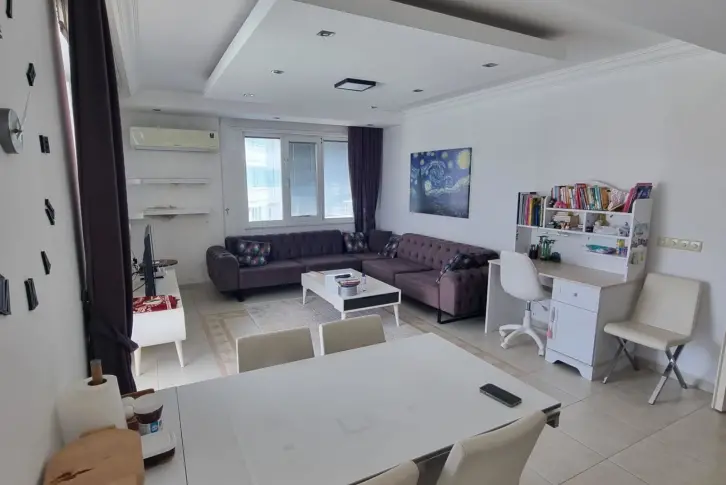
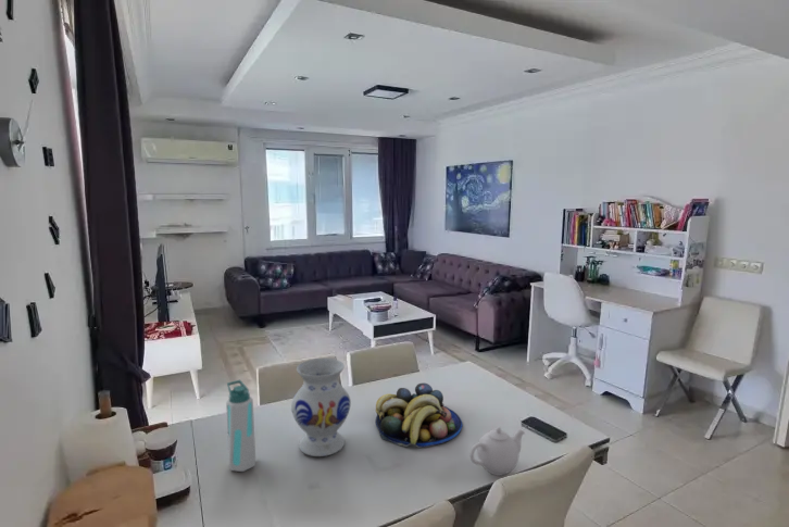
+ water bottle [225,379,258,473]
+ teapot [469,426,526,477]
+ fruit bowl [374,382,464,449]
+ vase [290,357,352,457]
